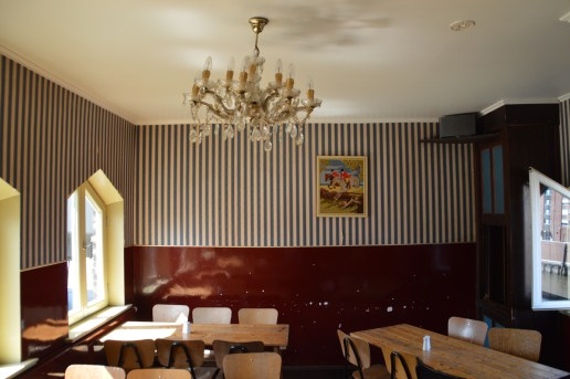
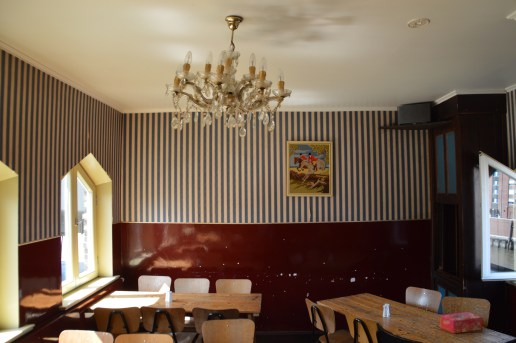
+ tissue box [439,311,484,334]
